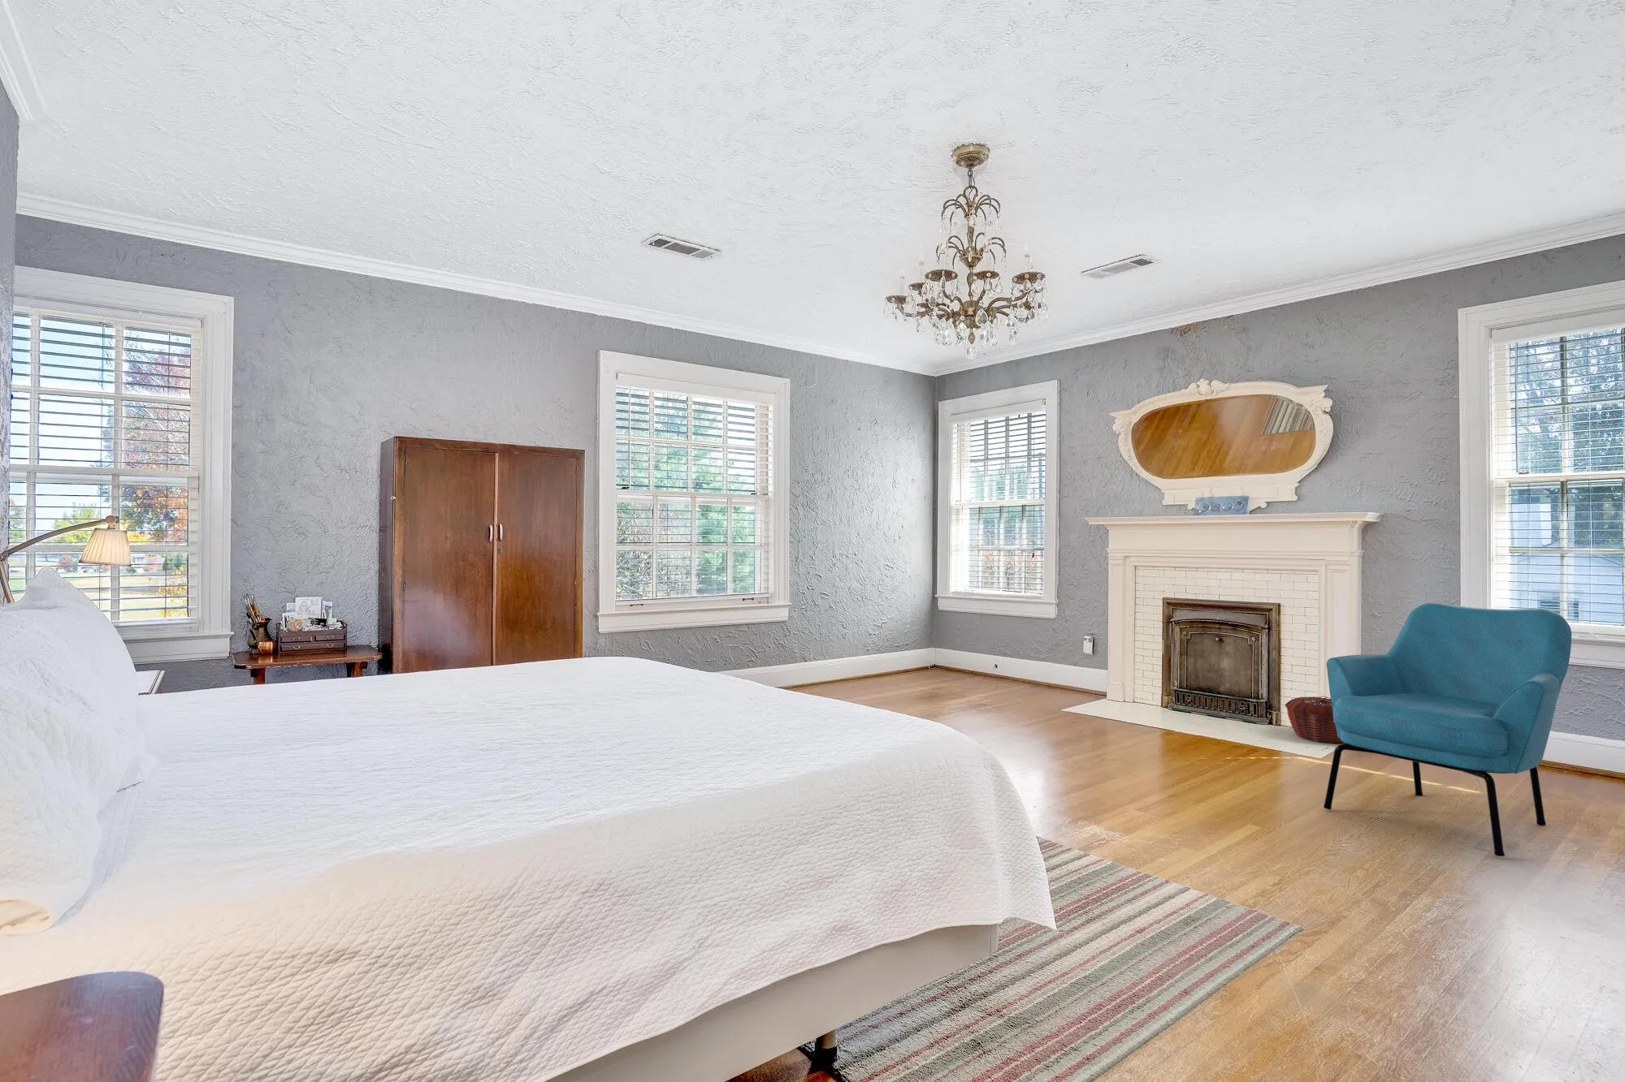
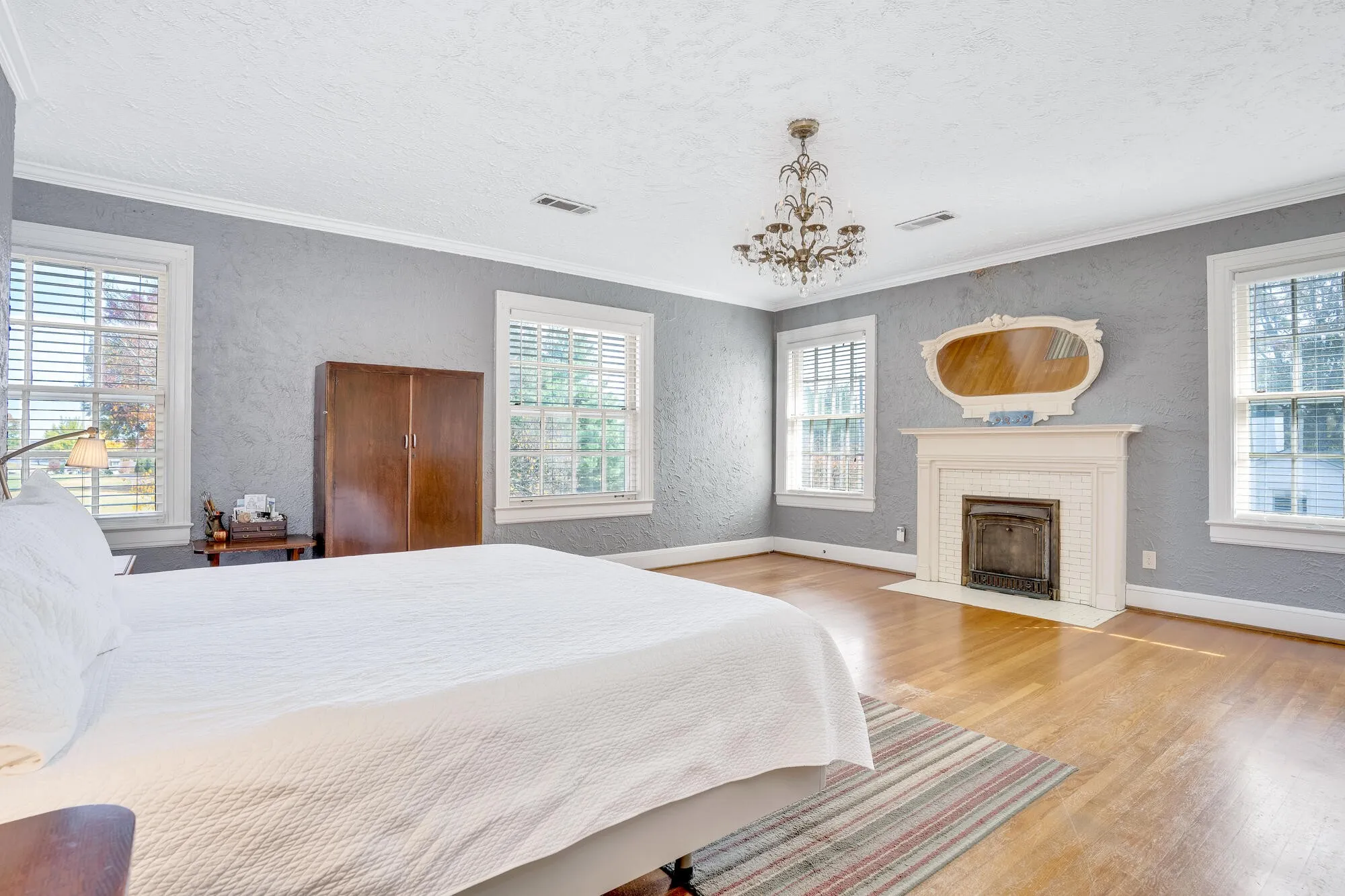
- woven basket [1284,696,1343,744]
- armchair [1323,601,1572,857]
